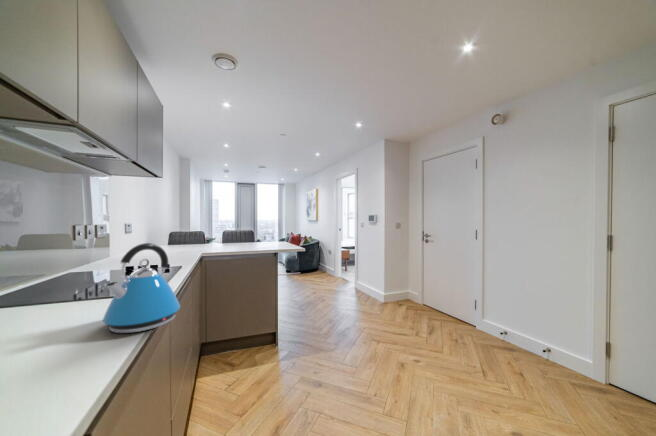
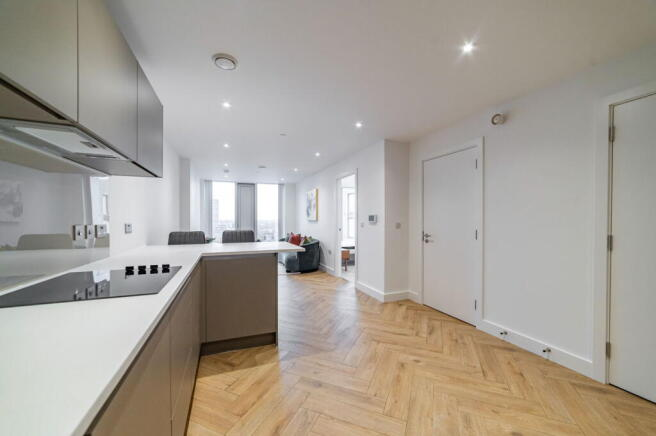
- kettle [102,242,181,334]
